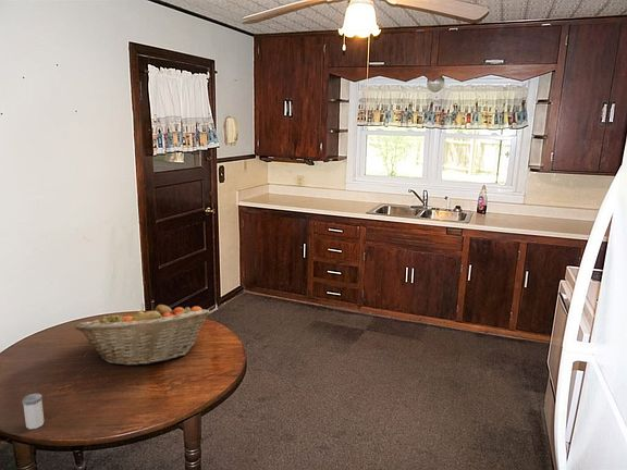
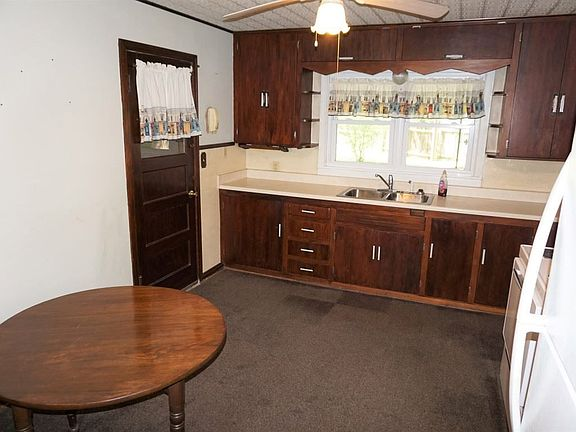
- salt shaker [21,392,45,430]
- fruit basket [74,304,210,367]
